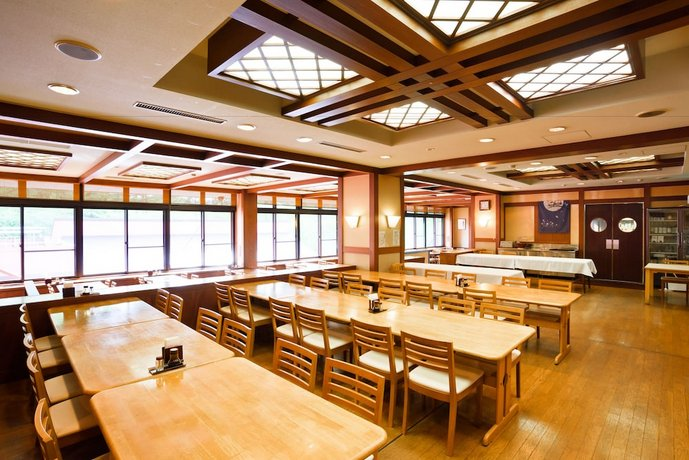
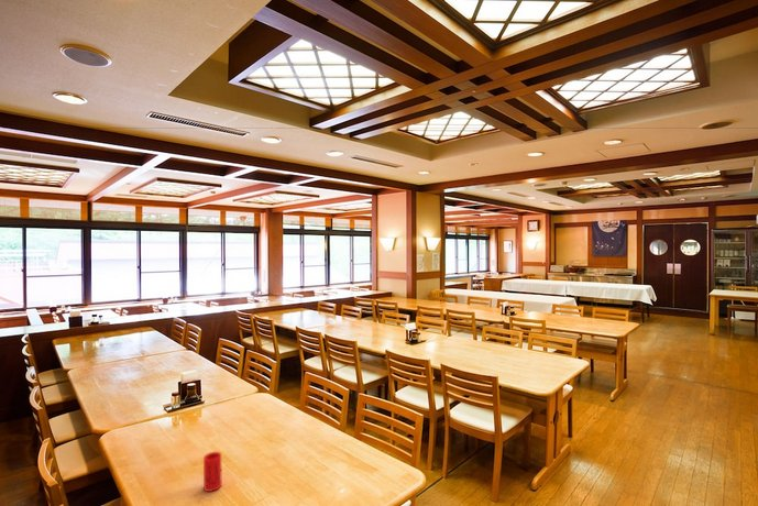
+ cup [202,451,223,493]
